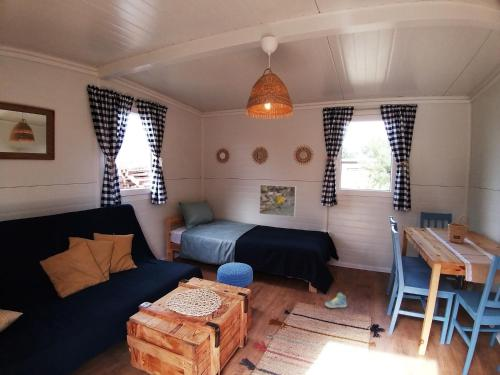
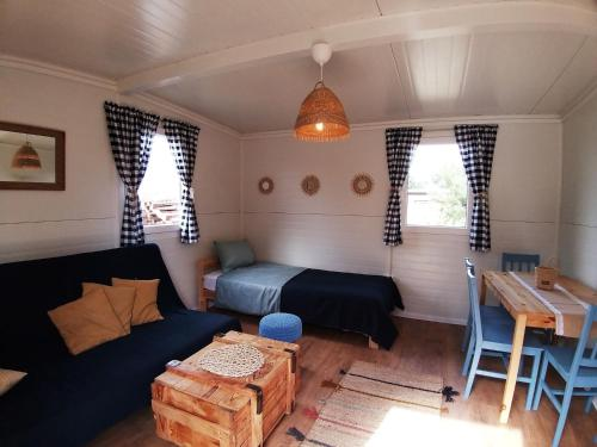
- sneaker [324,291,348,309]
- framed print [258,184,297,218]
